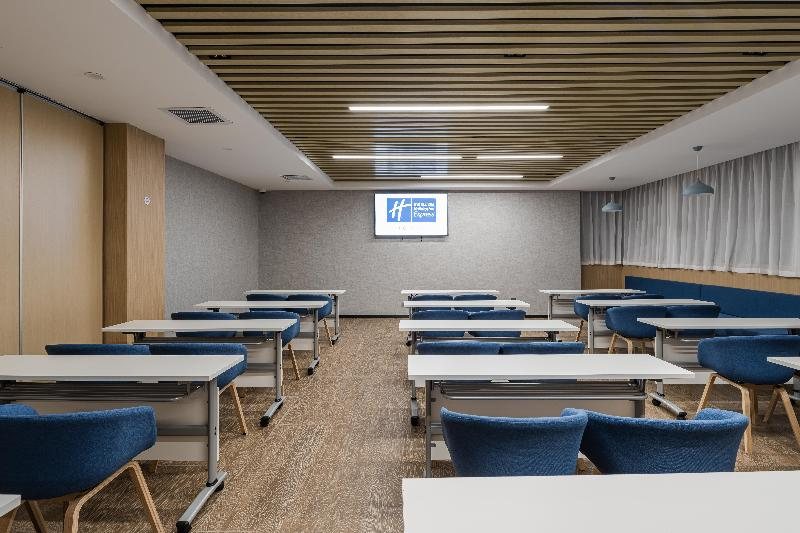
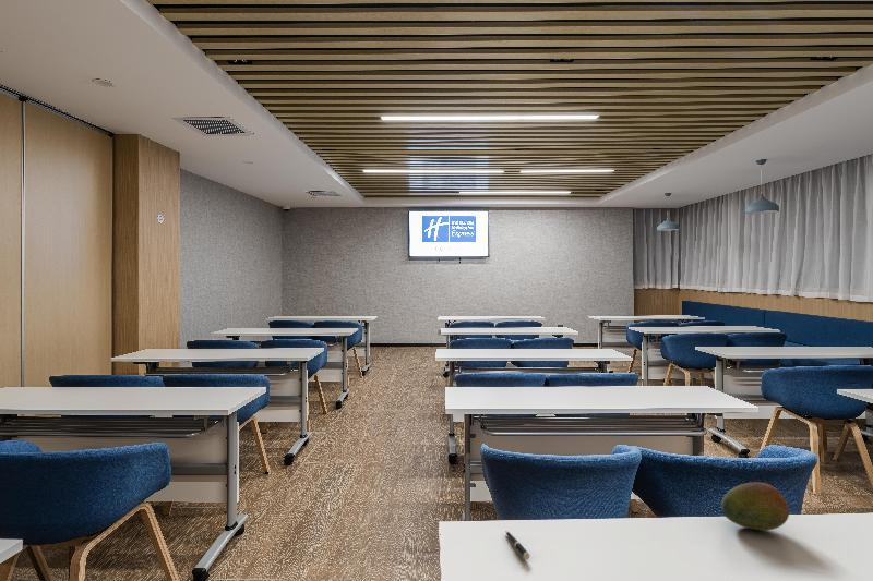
+ pen [504,530,530,561]
+ fruit [720,482,790,532]
